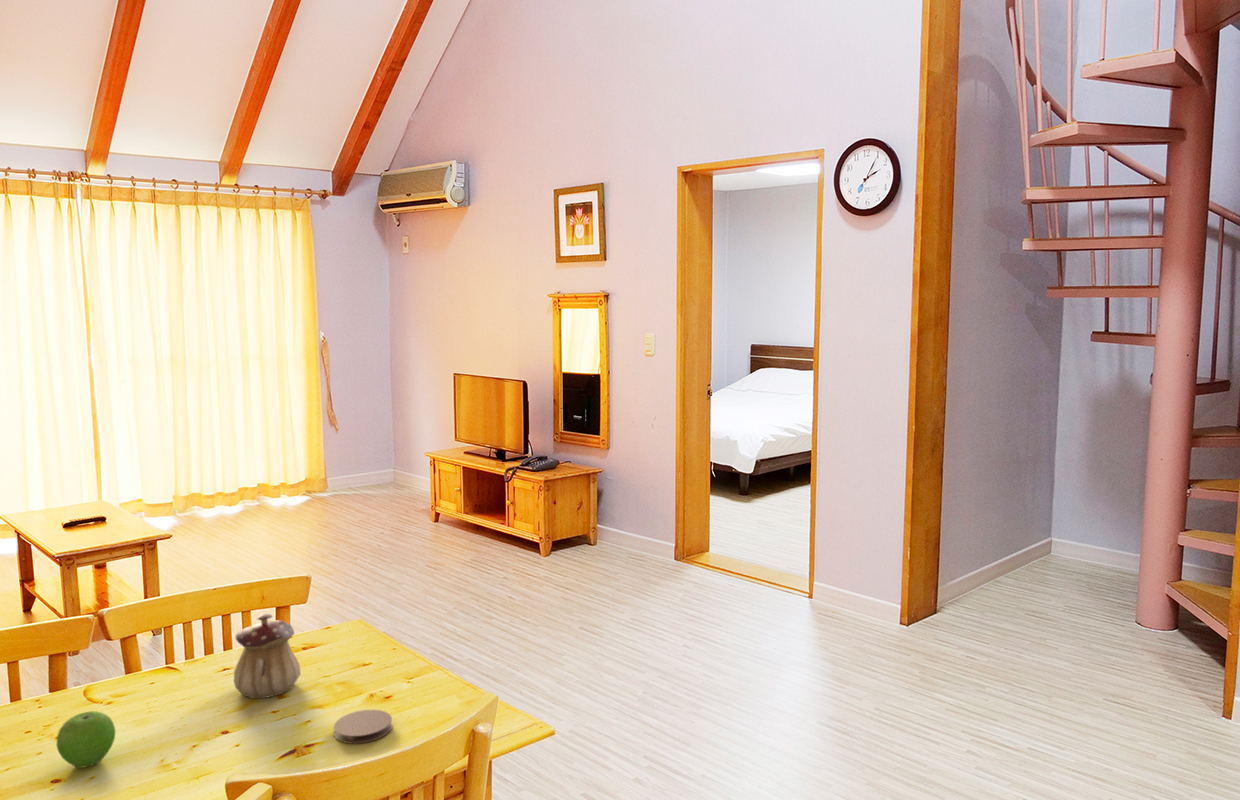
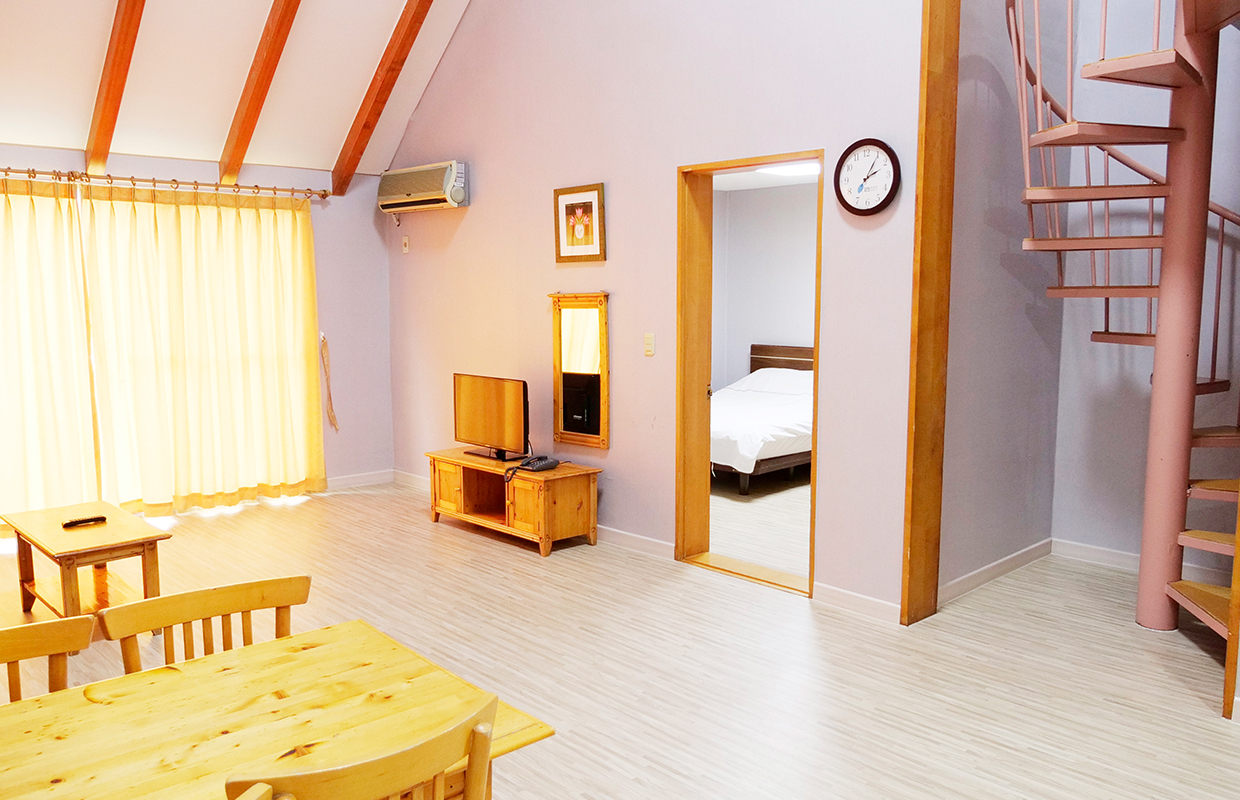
- teapot [233,612,302,699]
- coaster [333,709,393,744]
- fruit [55,710,116,769]
